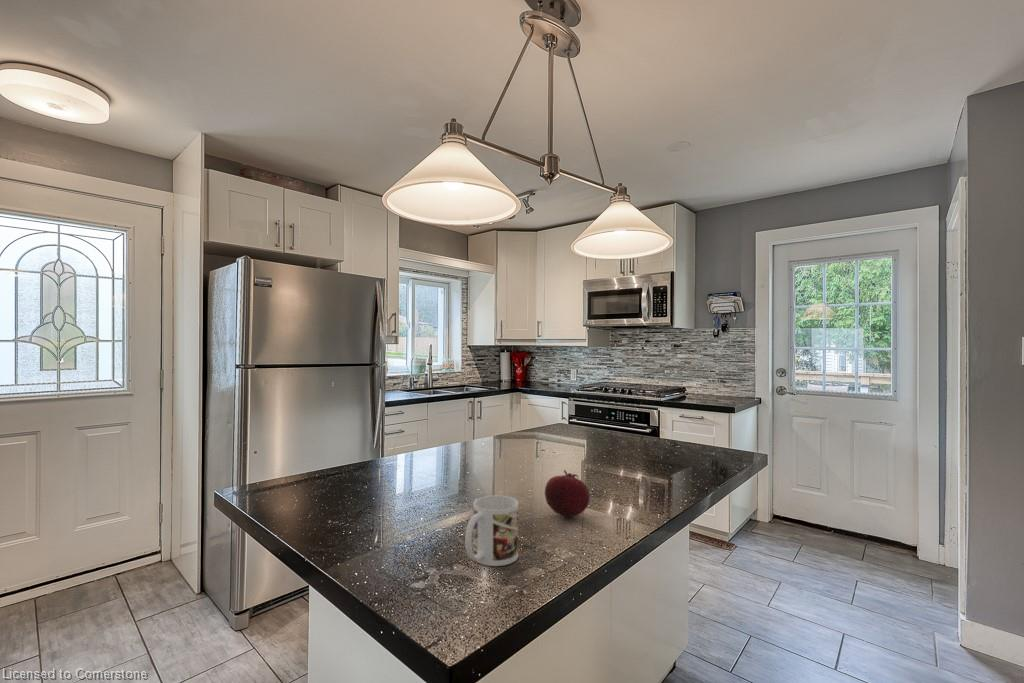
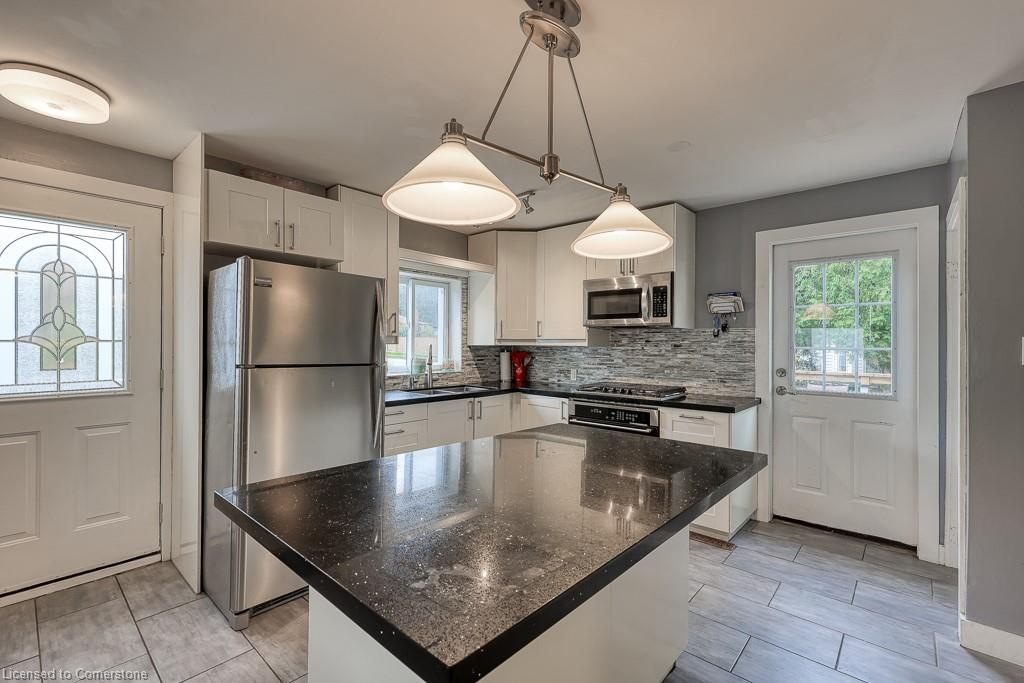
- mug [464,494,519,567]
- fruit [544,469,591,517]
